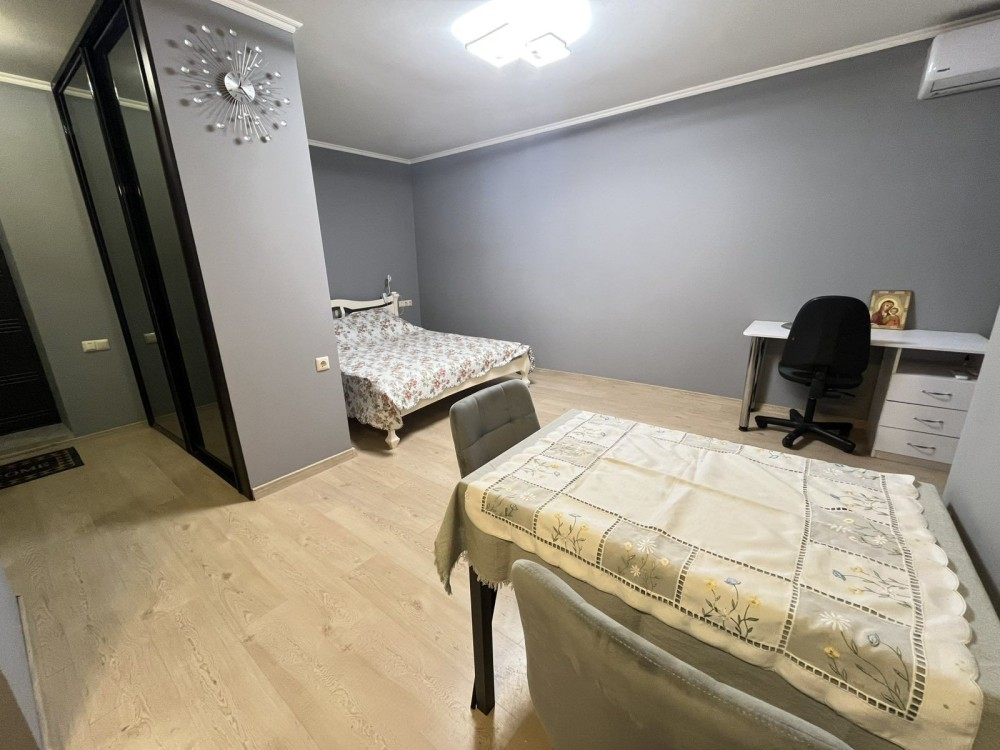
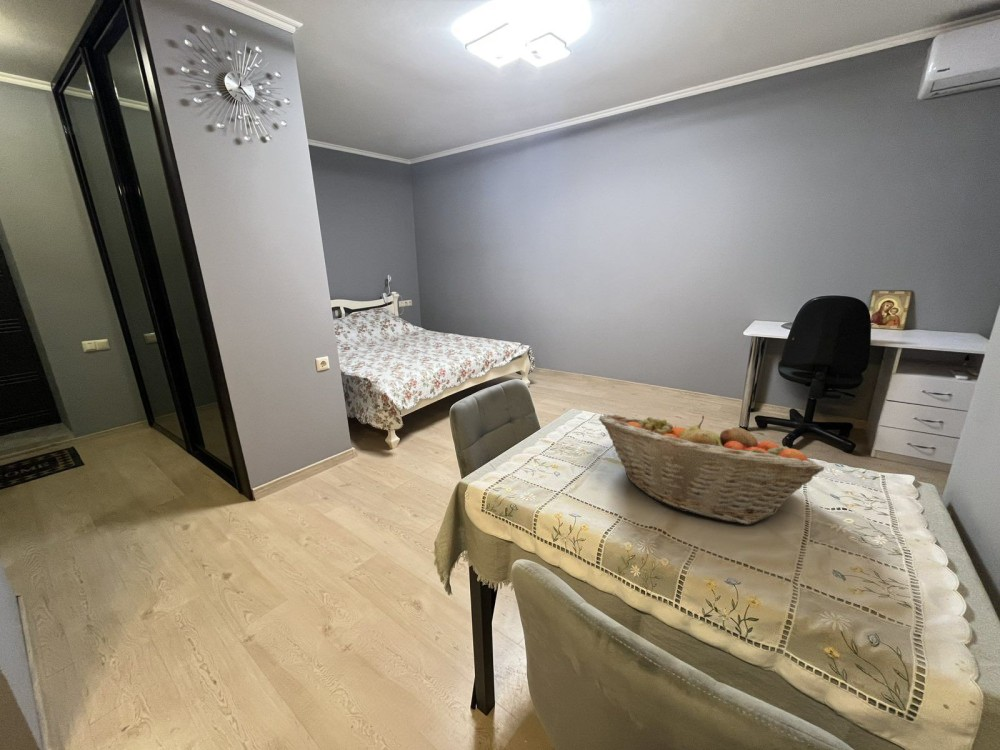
+ fruit basket [598,413,825,525]
